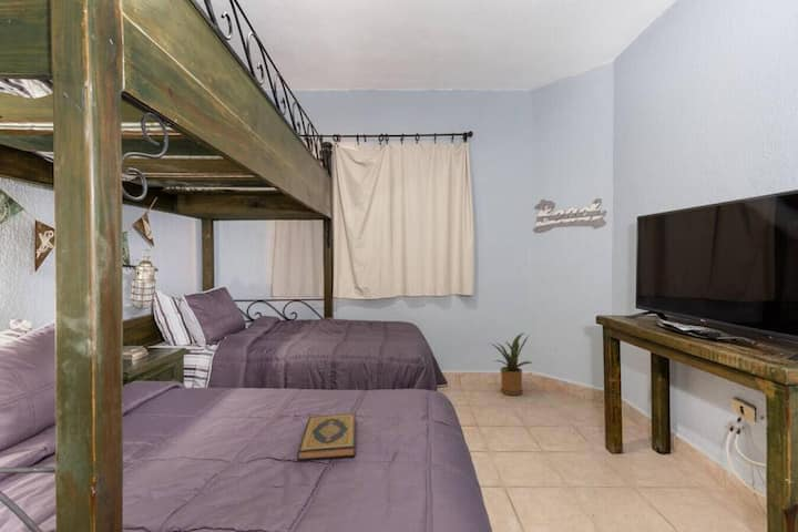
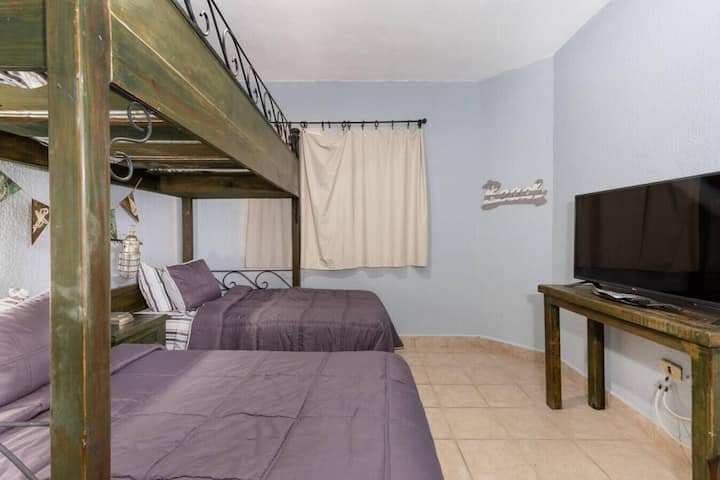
- house plant [489,331,534,397]
- hardback book [296,412,357,461]
